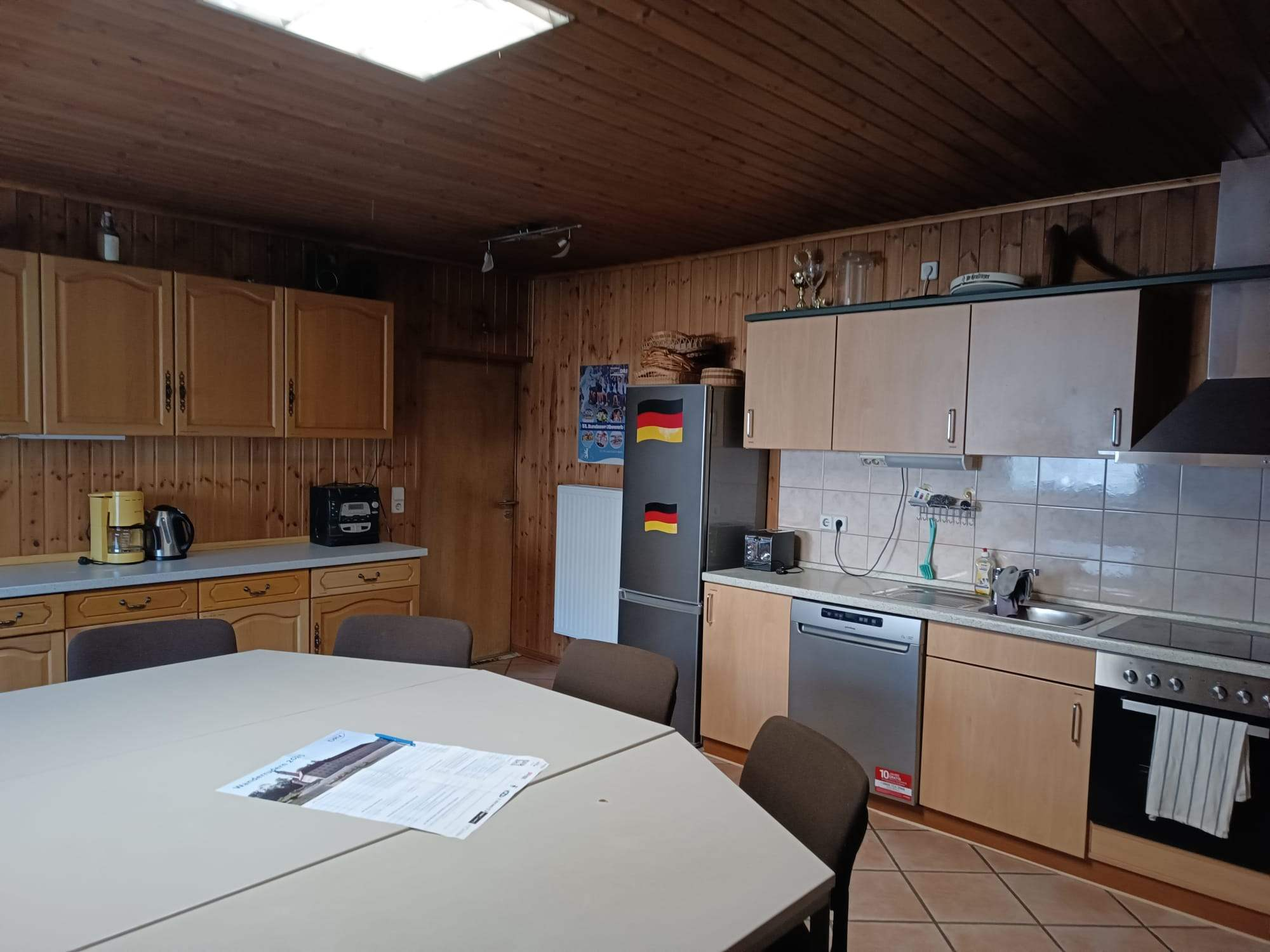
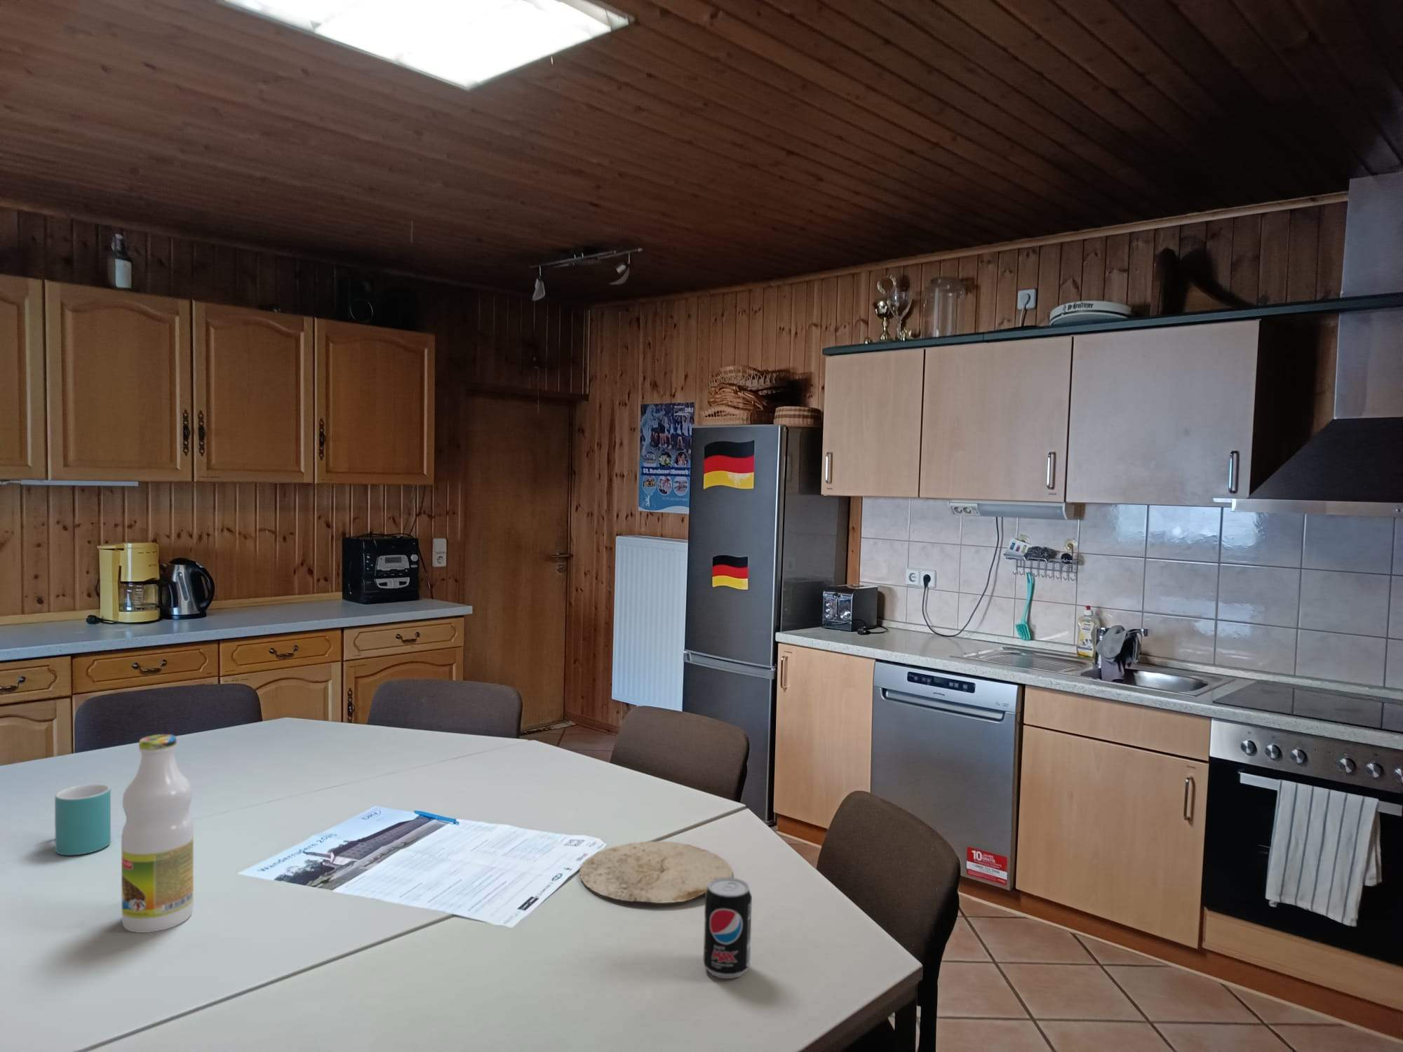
+ beverage can [703,877,752,979]
+ bottle [120,734,194,934]
+ mug [54,783,112,855]
+ plate [579,841,734,903]
